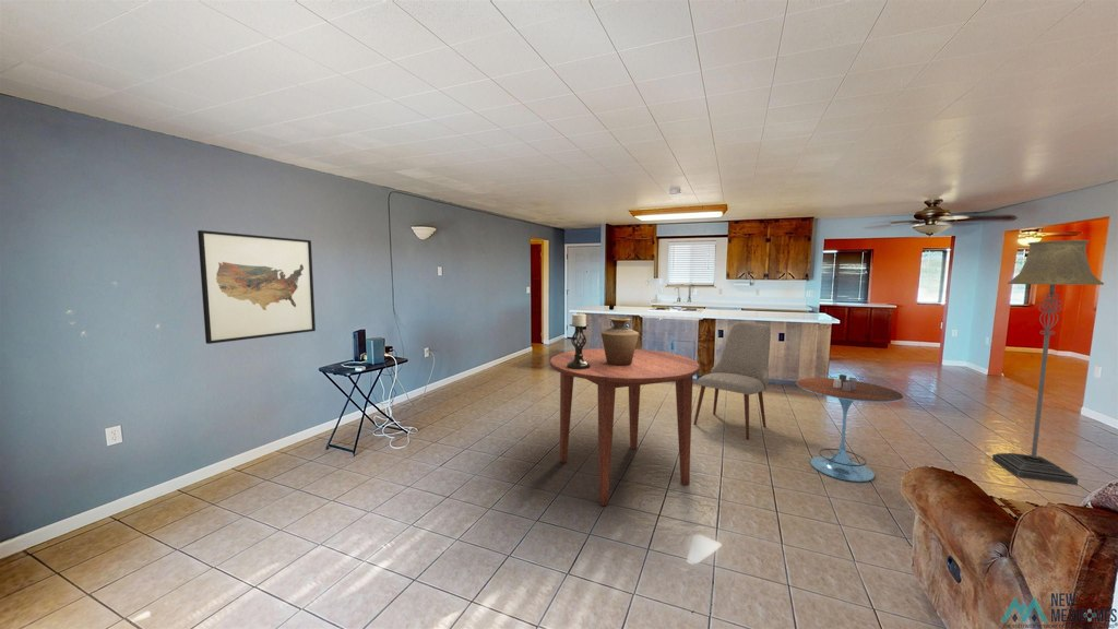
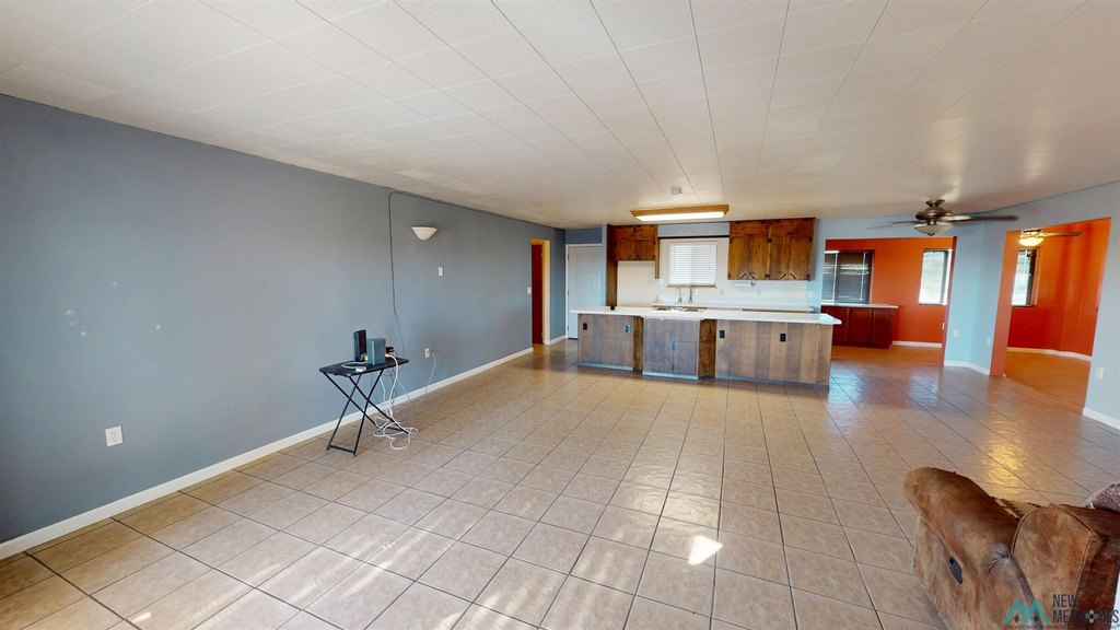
- wall art [197,229,317,345]
- side table [795,373,905,483]
- vase [599,317,640,366]
- chair [692,321,772,440]
- floor lamp [991,239,1105,487]
- dining table [549,347,700,507]
- candle holder [567,311,591,369]
